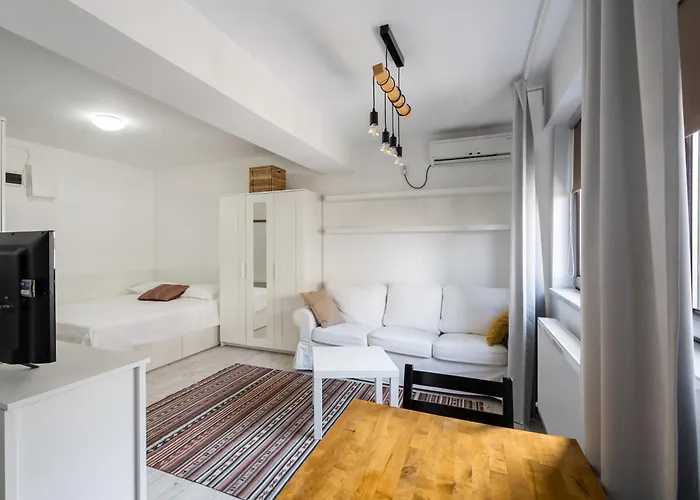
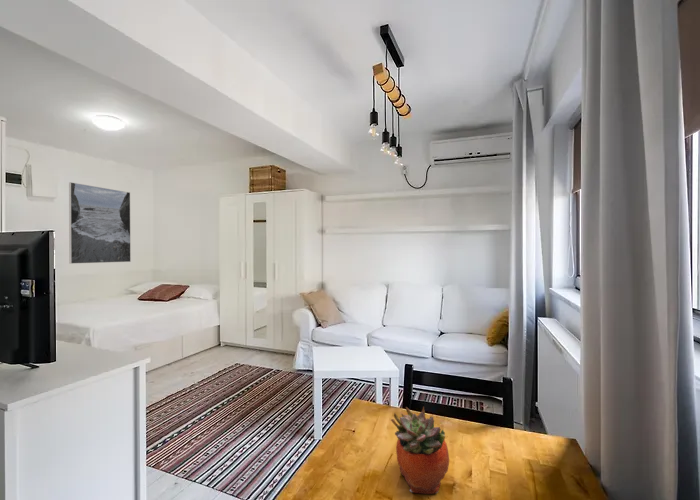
+ succulent planter [390,406,450,495]
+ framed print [68,181,132,265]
